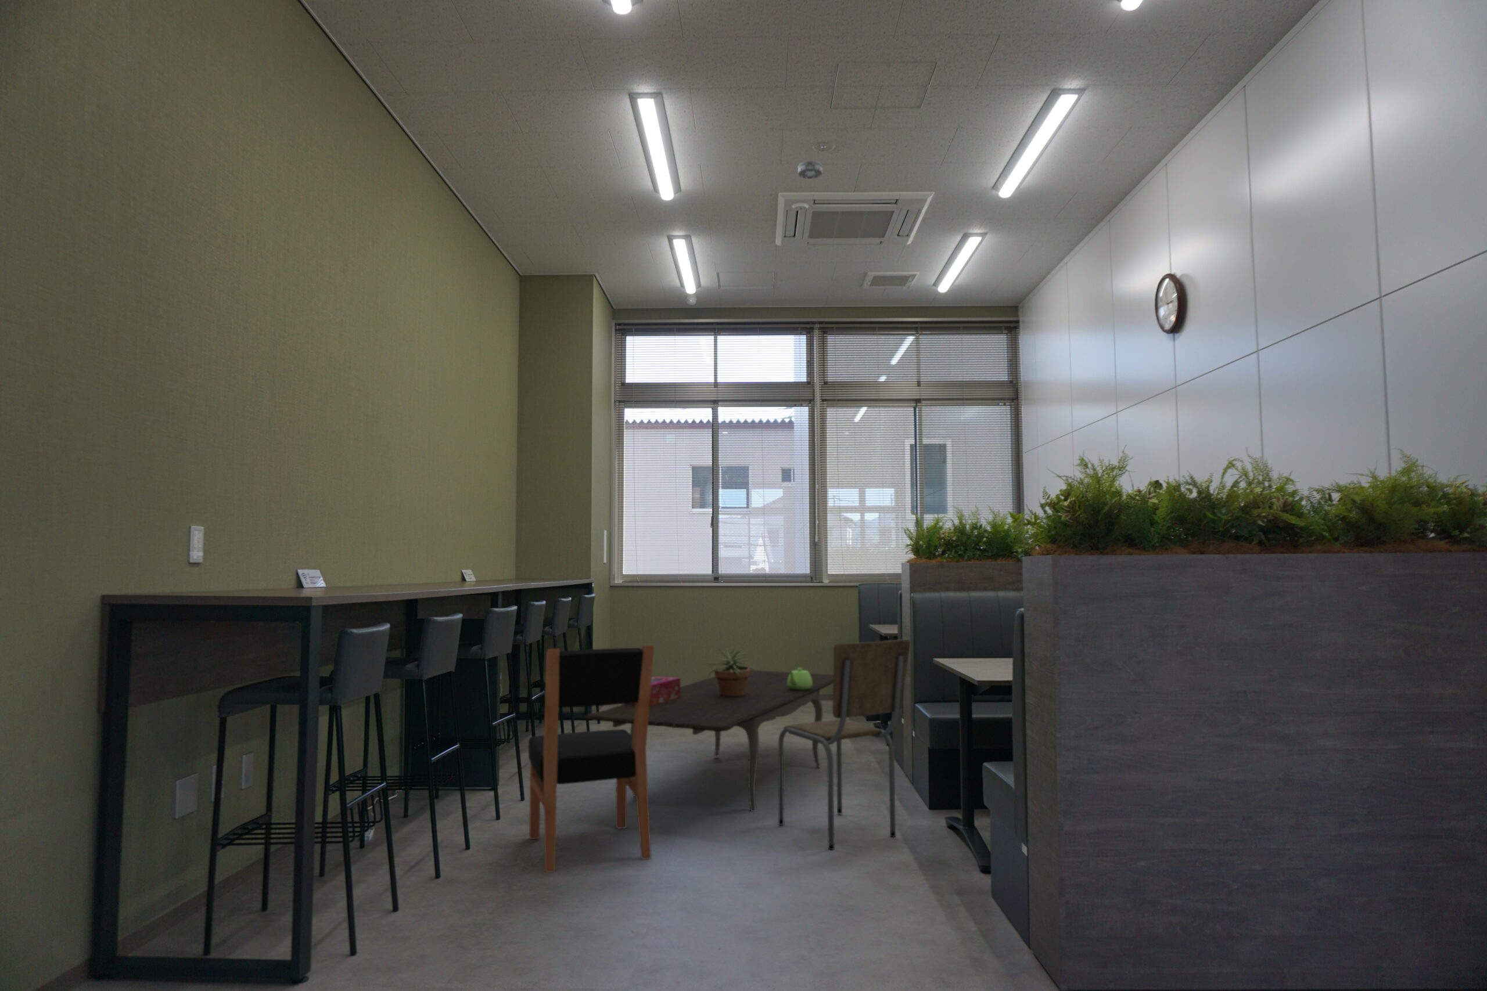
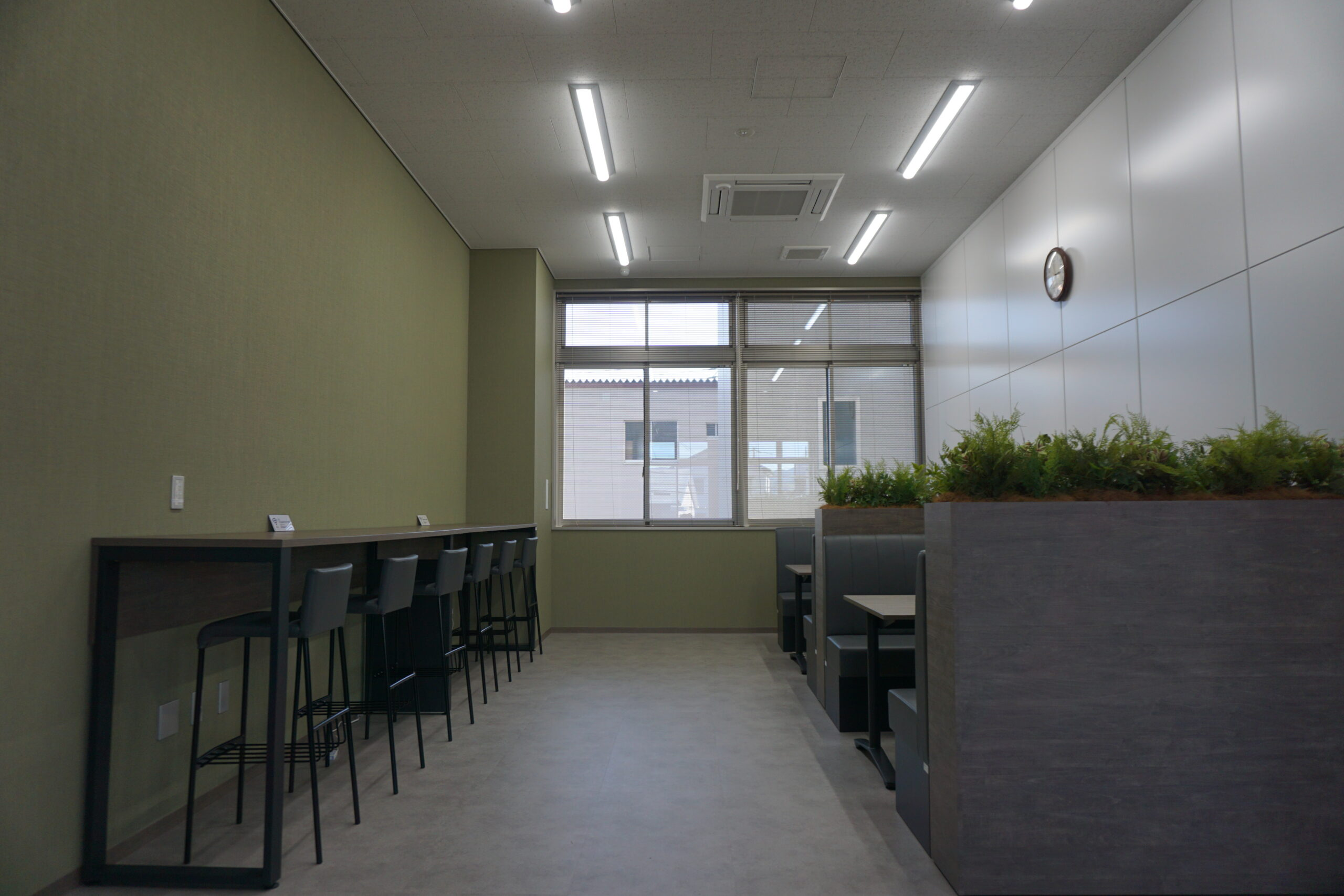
- teapot [787,667,812,690]
- dining table [584,669,833,812]
- smoke detector [798,160,822,179]
- tissue box [633,676,680,706]
- dining chair [778,638,911,851]
- potted plant [703,648,759,696]
- dining chair [528,645,655,873]
